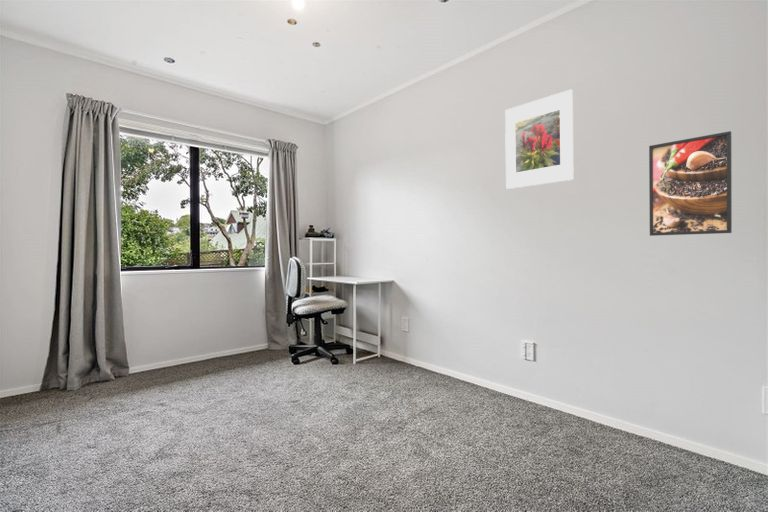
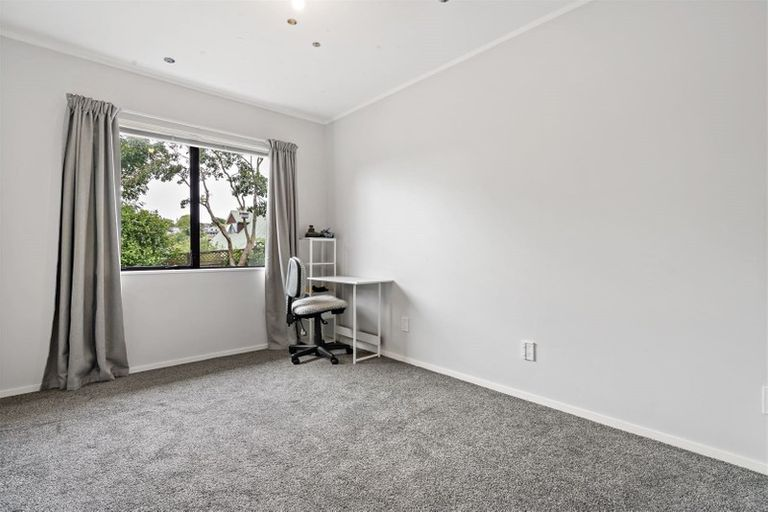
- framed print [648,130,733,237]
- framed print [504,89,574,190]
